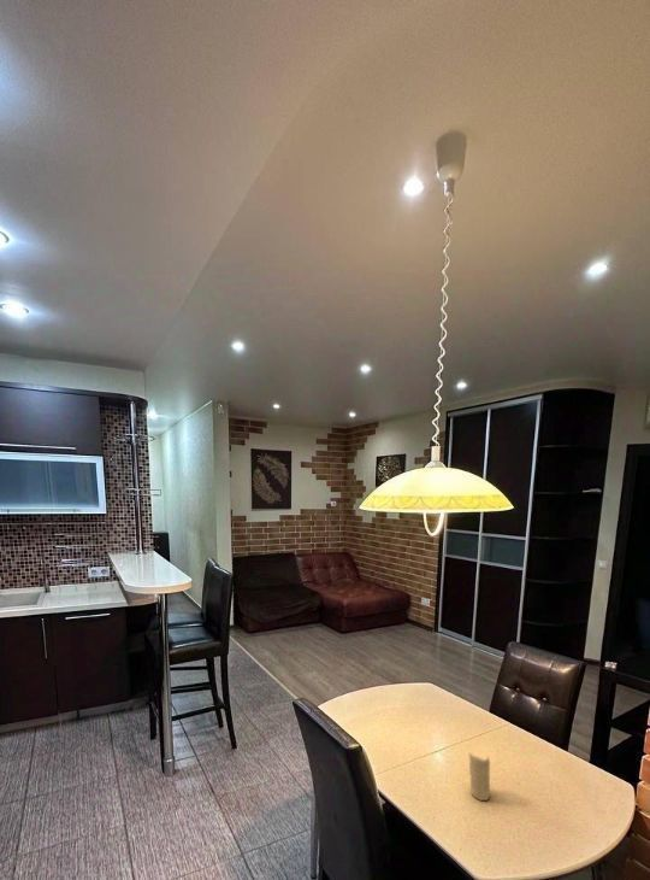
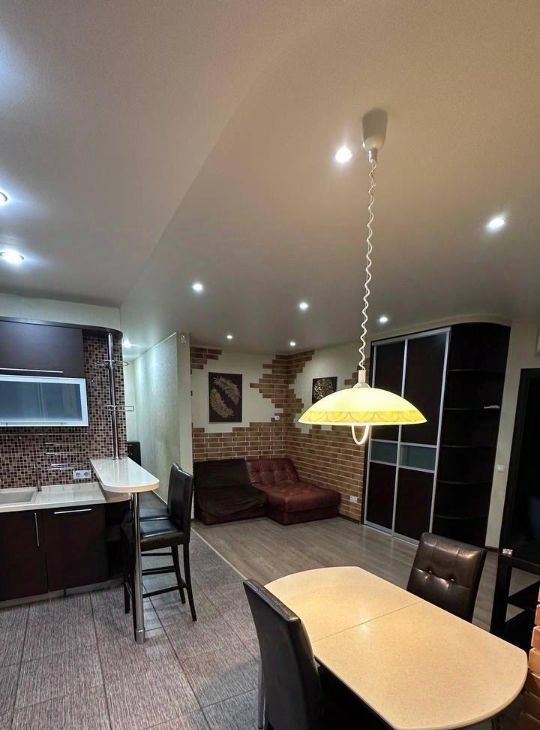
- candle [468,752,491,802]
